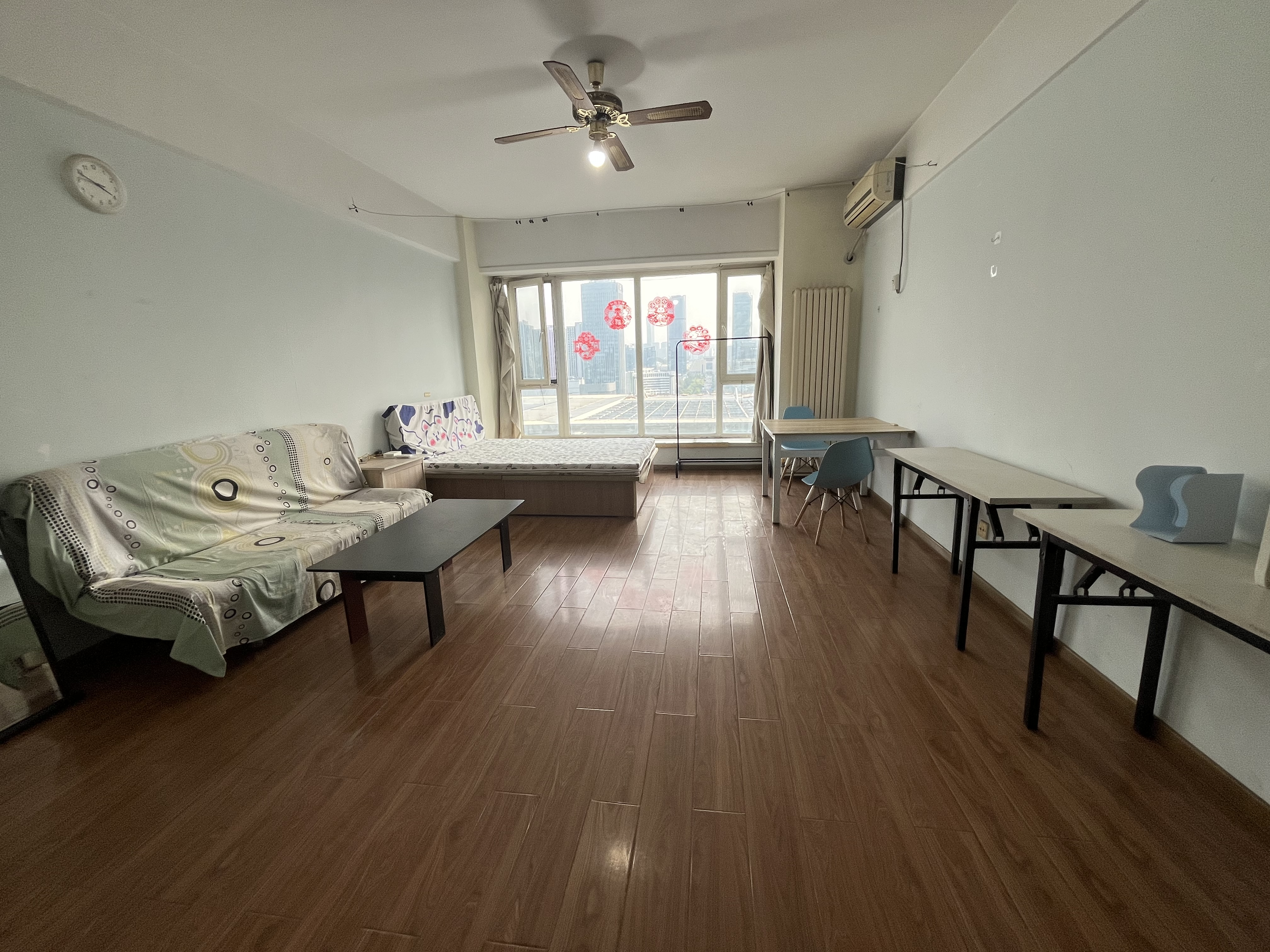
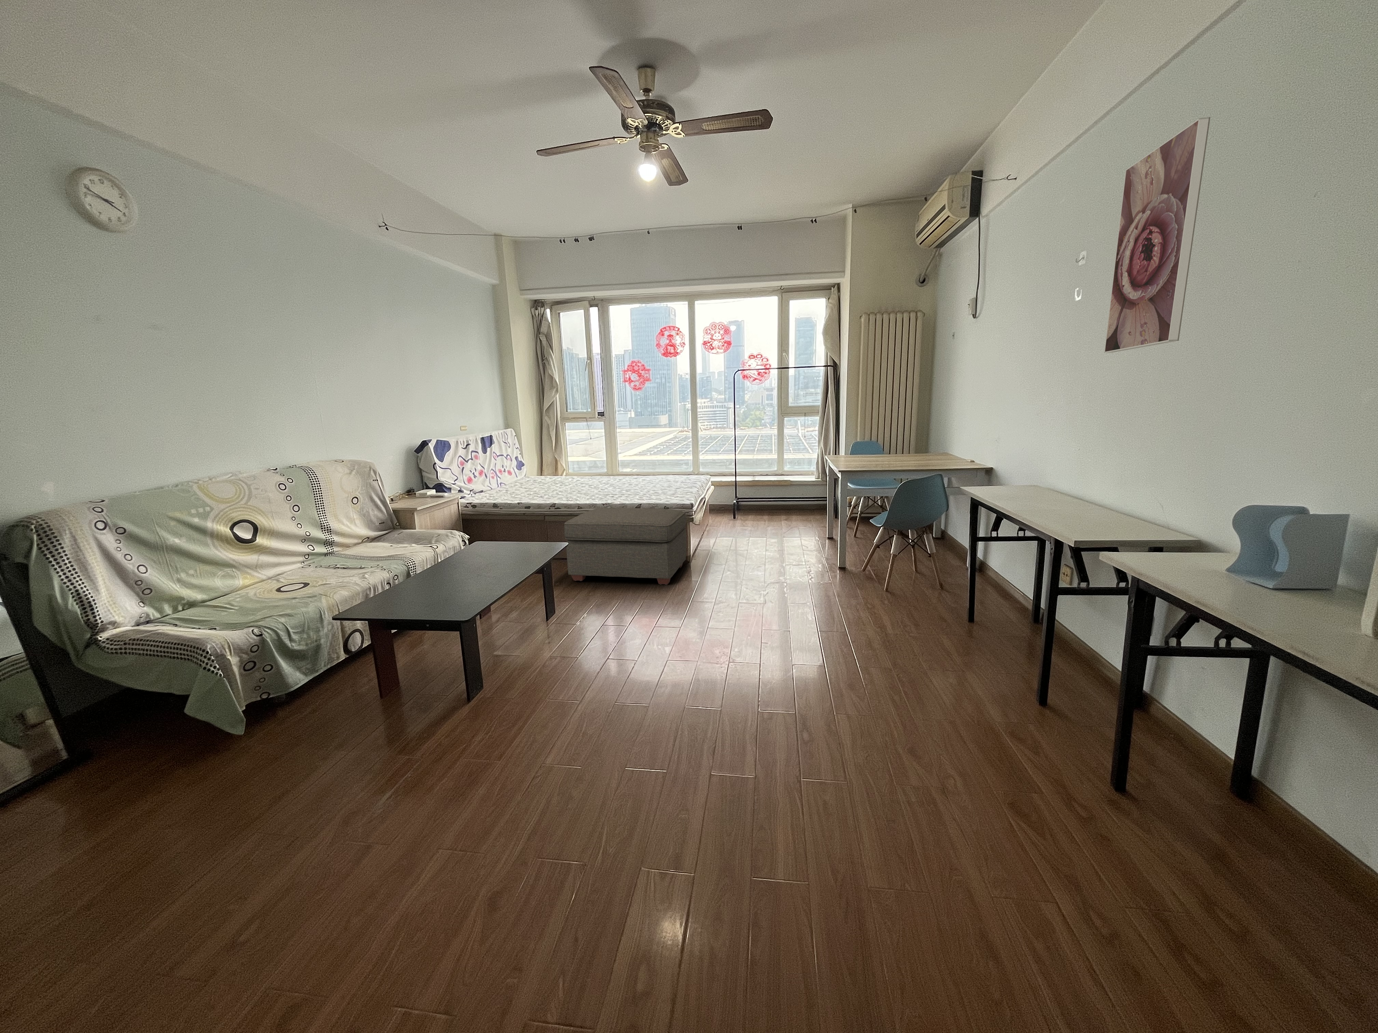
+ ottoman [564,508,687,585]
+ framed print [1103,117,1211,354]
